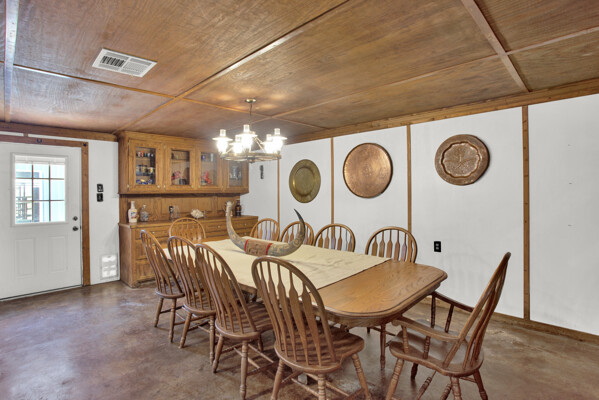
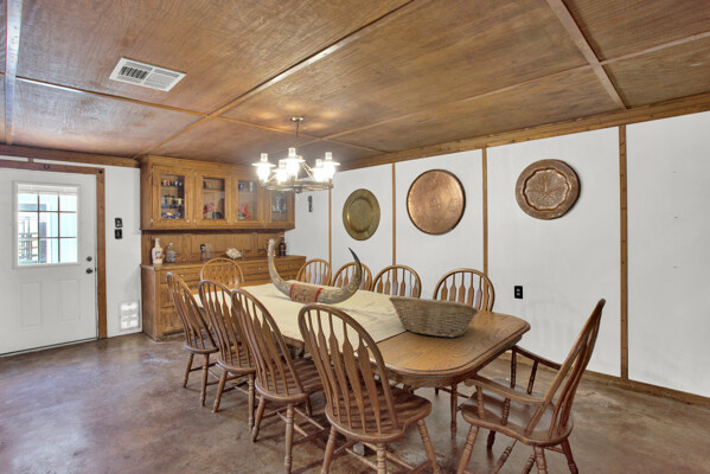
+ fruit basket [388,295,480,339]
